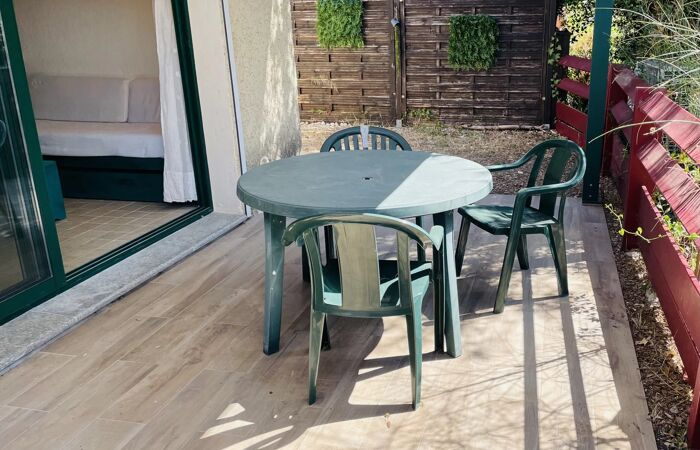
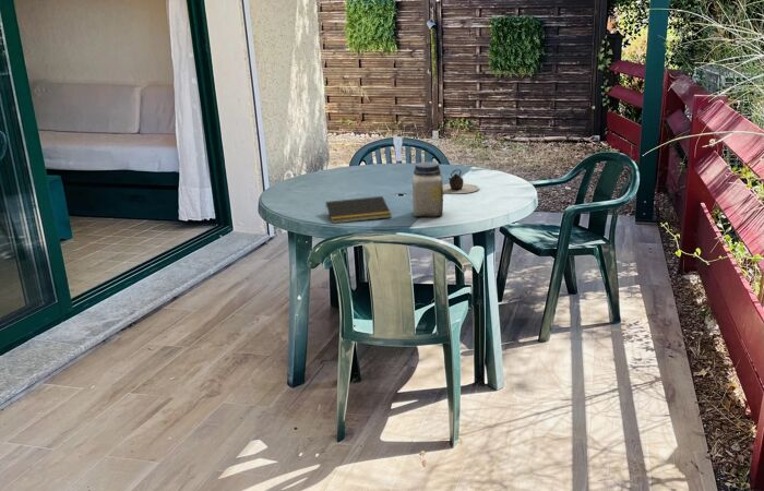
+ teapot [443,168,480,194]
+ jar [411,160,444,218]
+ notepad [324,195,393,225]
